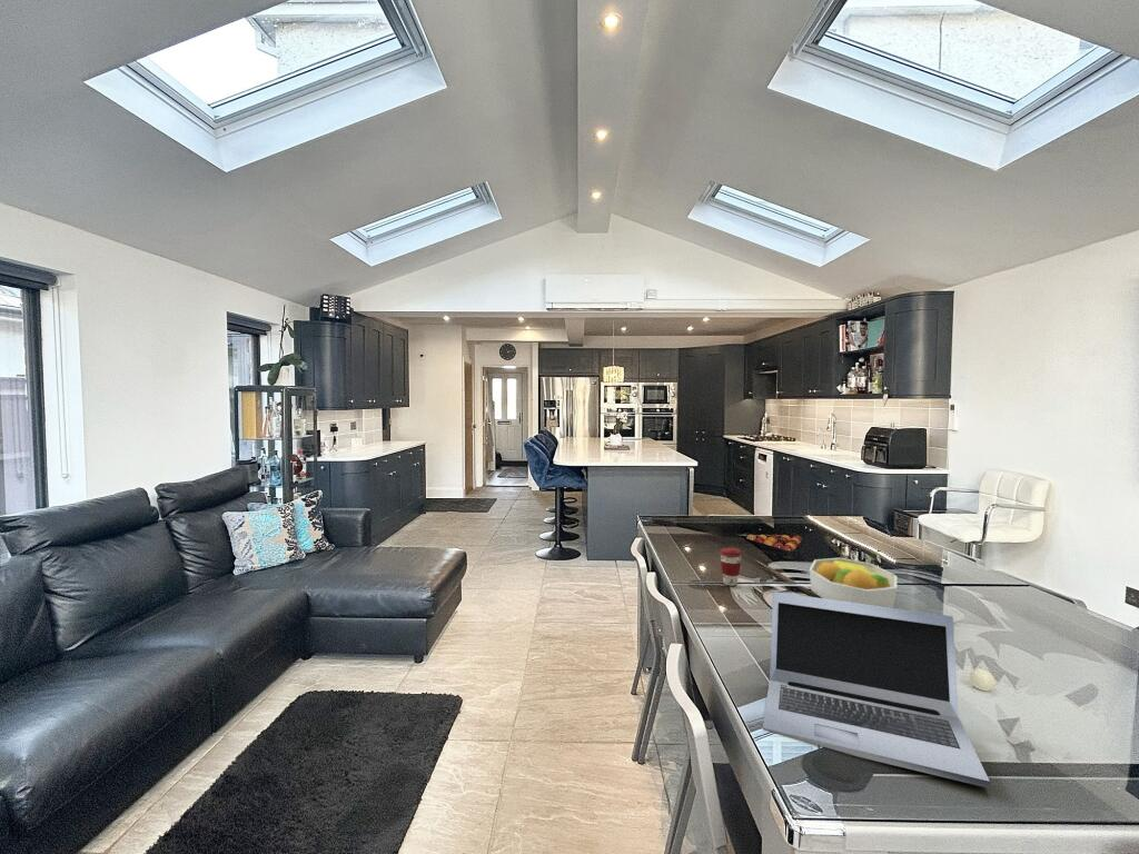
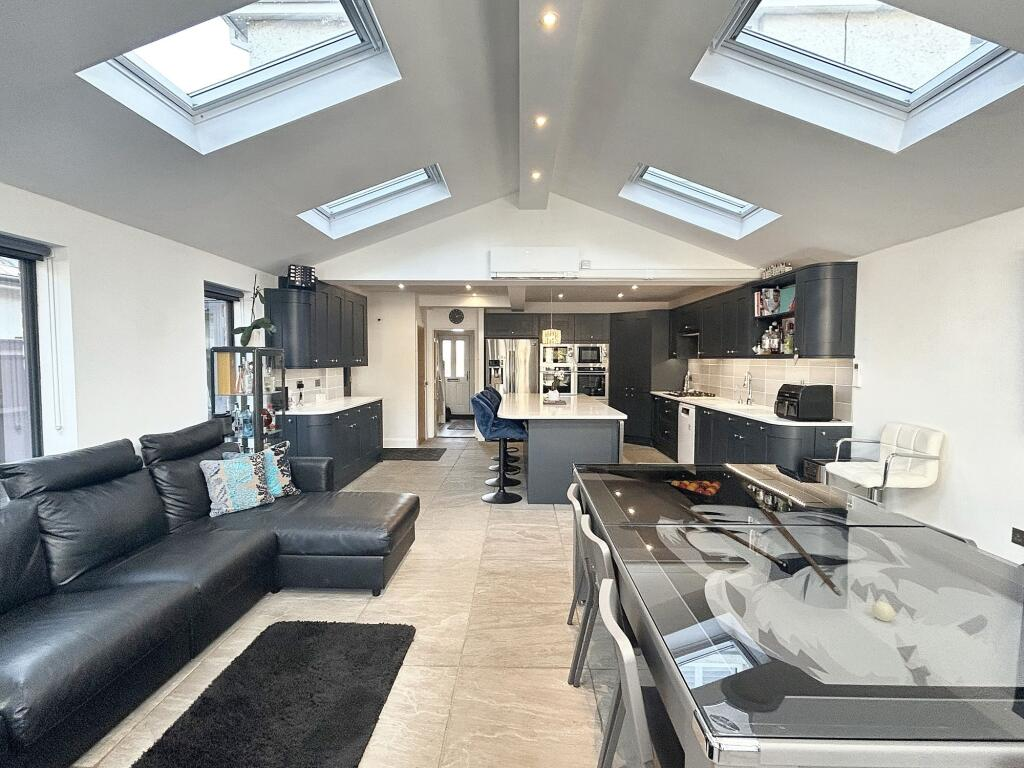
- laptop [762,590,991,790]
- fruit bowl [809,557,898,608]
- coffee cup [719,546,743,587]
